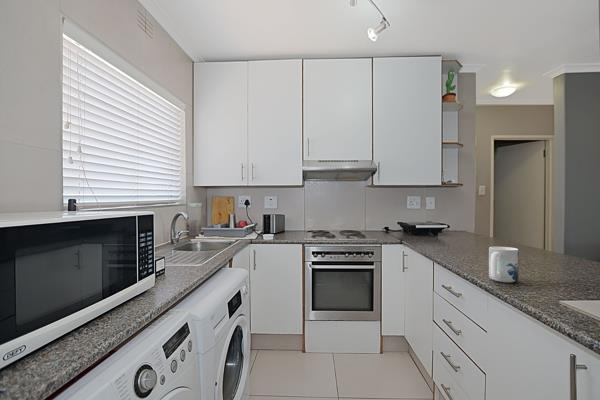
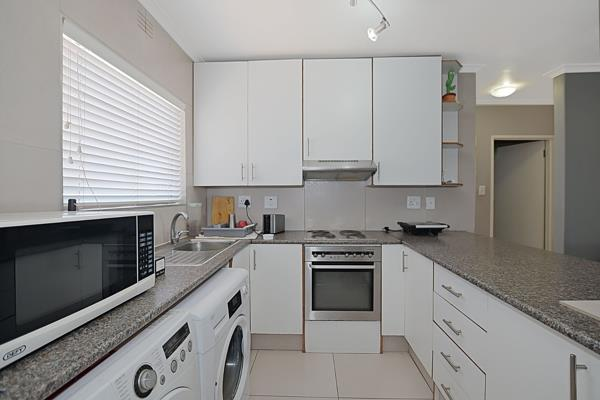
- mug [488,246,520,283]
